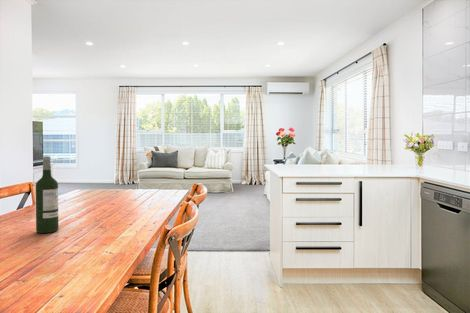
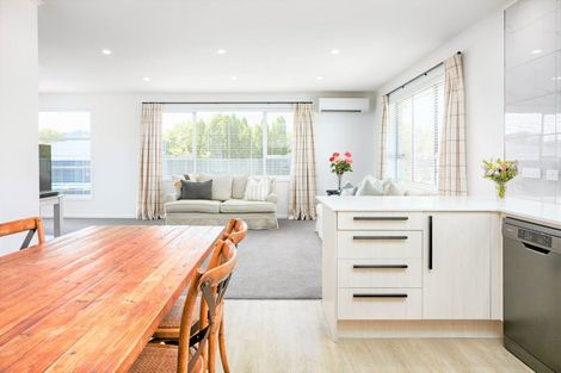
- wine bottle [35,155,59,234]
